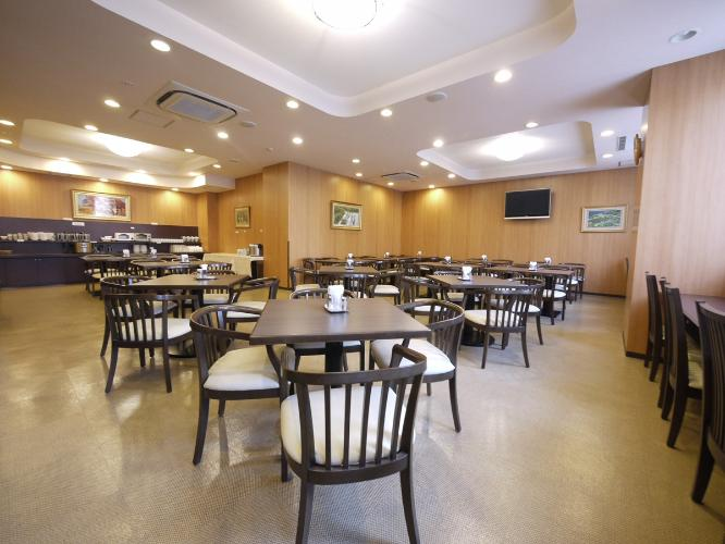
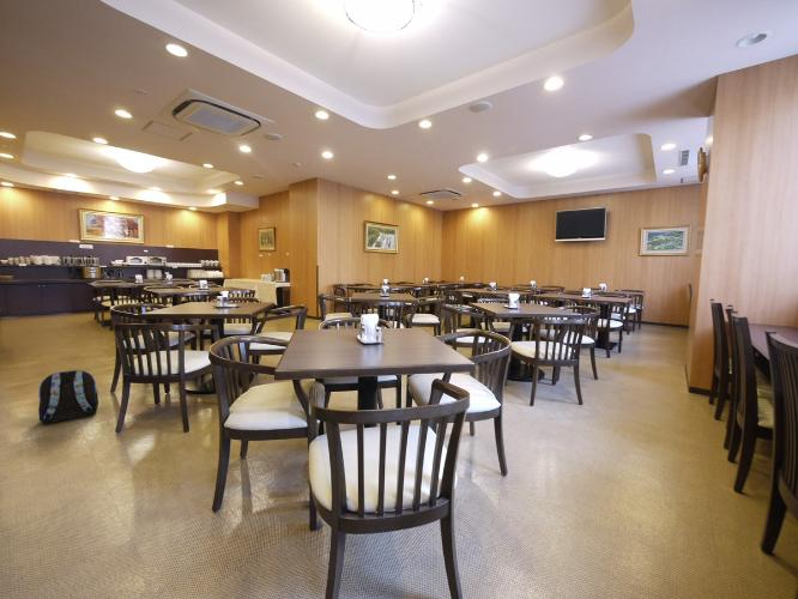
+ backpack [37,369,99,425]
